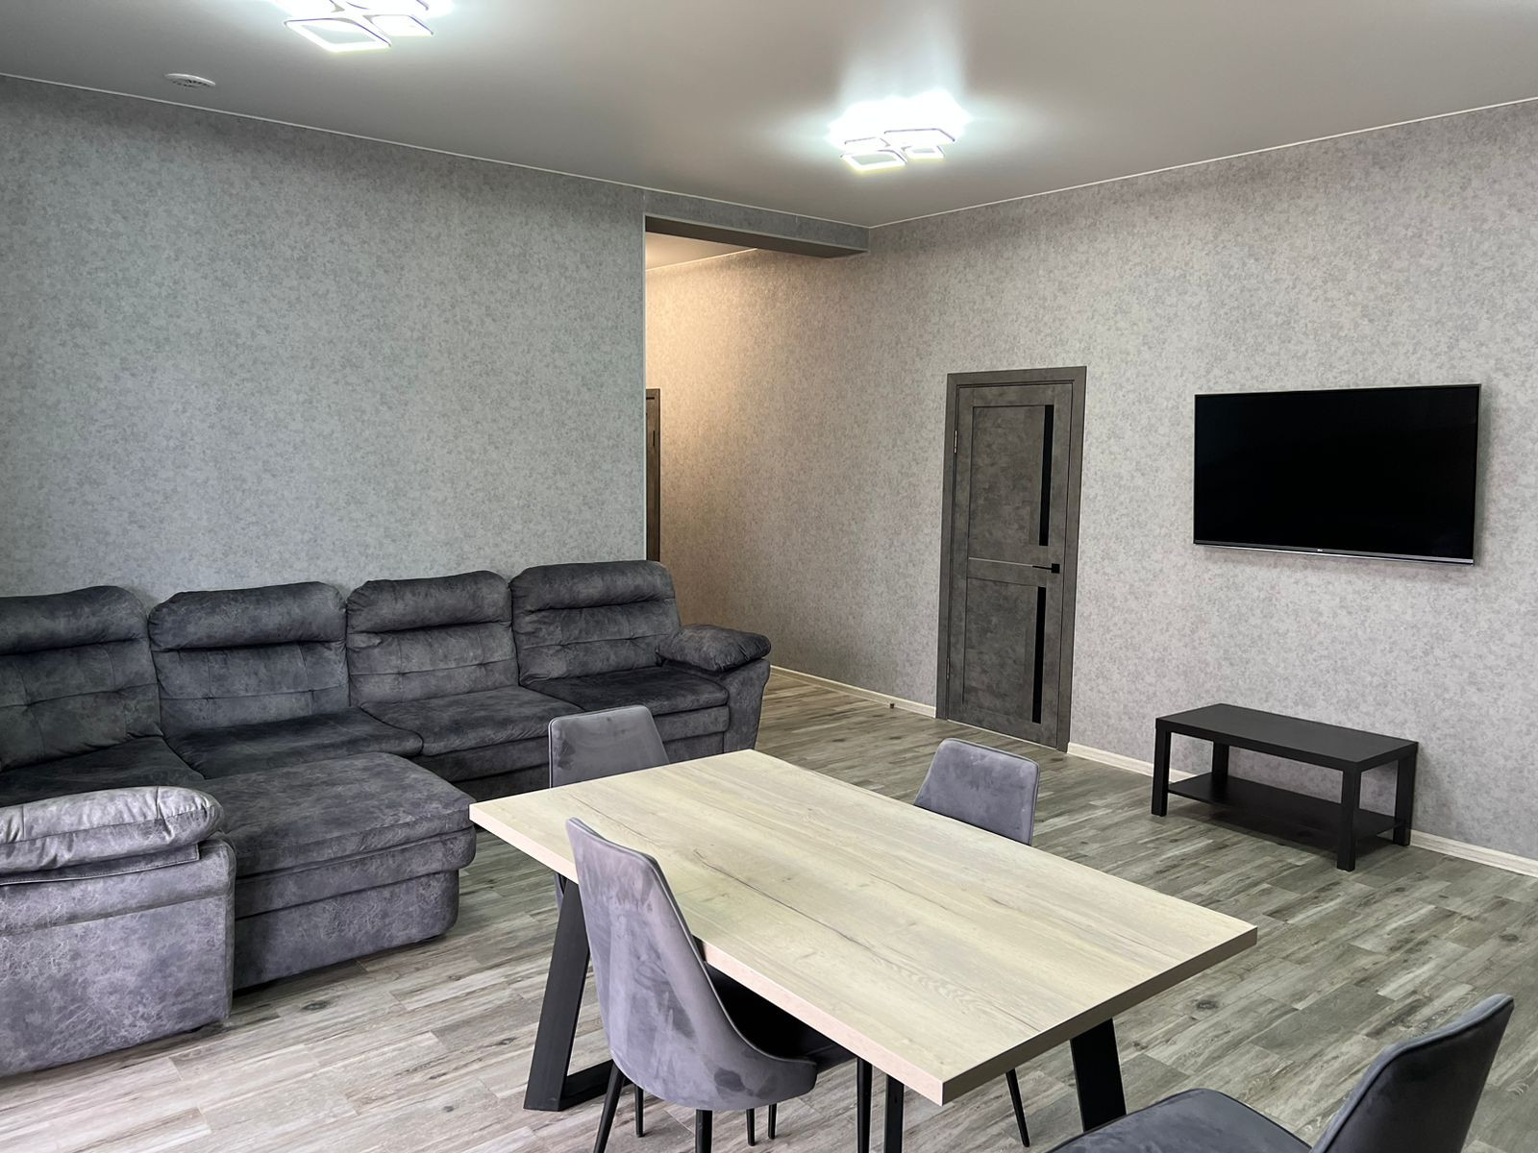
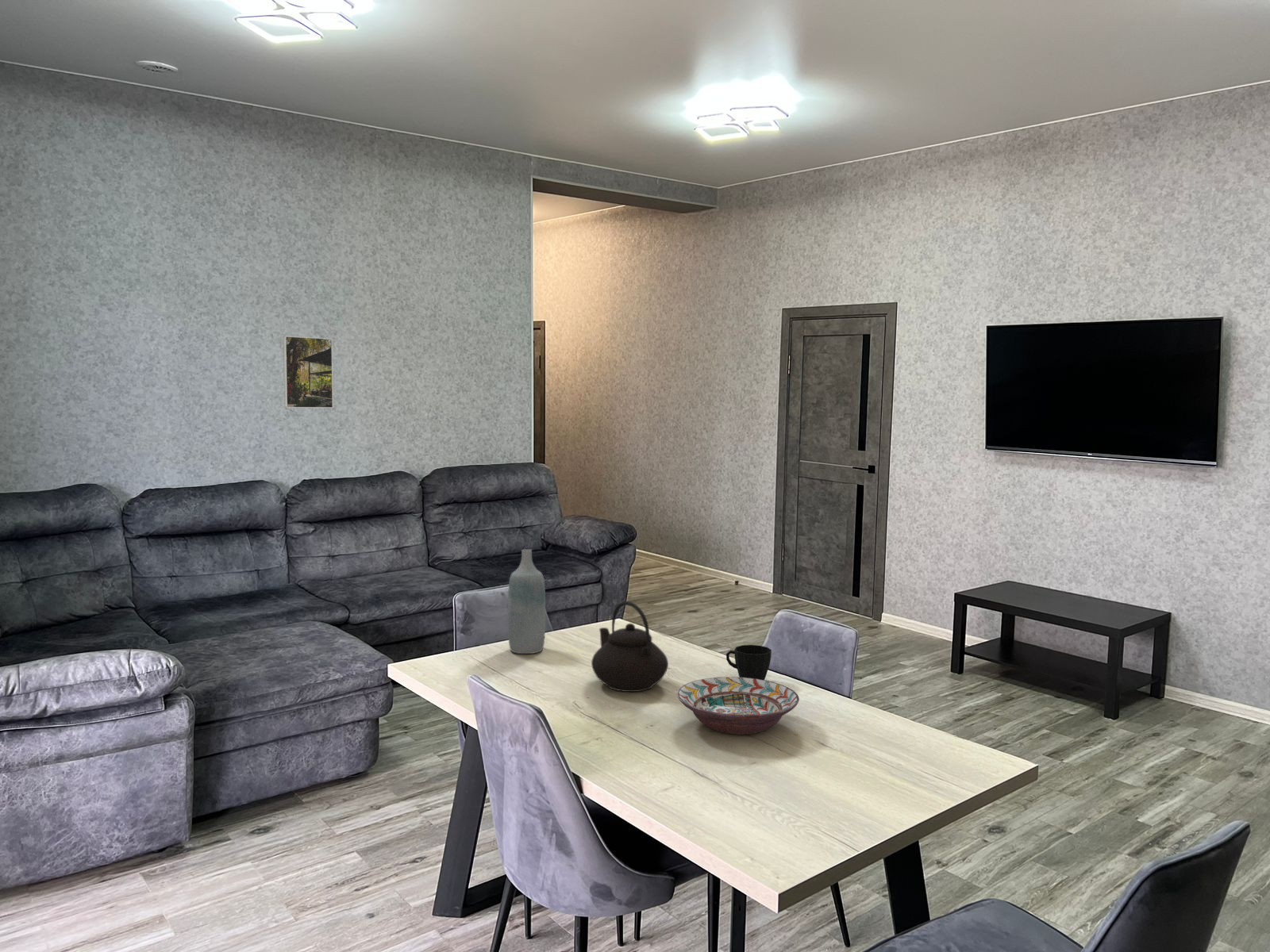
+ bottle [507,548,546,655]
+ cup [725,644,772,680]
+ teapot [591,601,669,693]
+ decorative bowl [676,676,800,735]
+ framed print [283,336,334,409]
